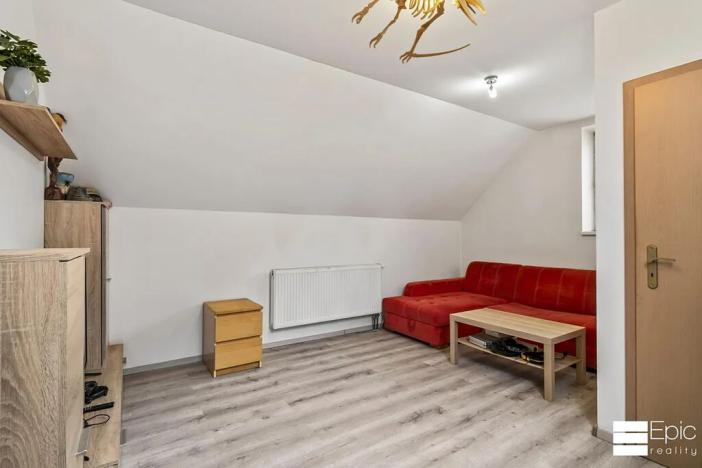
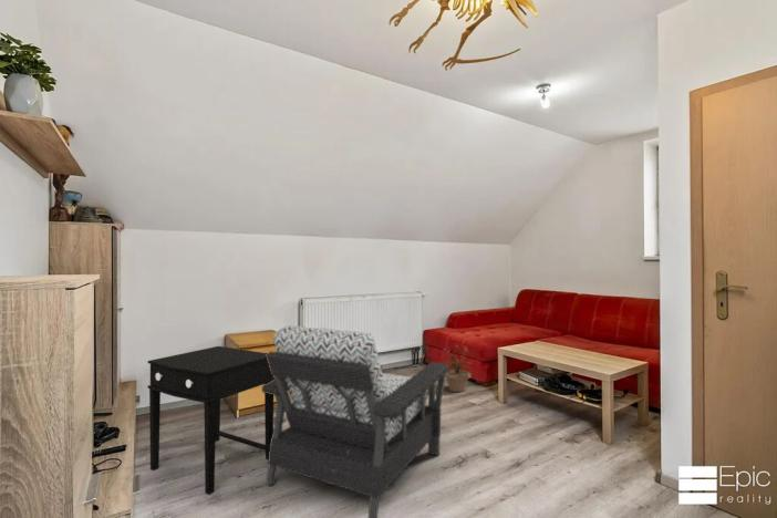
+ potted plant [441,343,474,393]
+ side table [146,345,274,496]
+ armchair [260,324,450,518]
